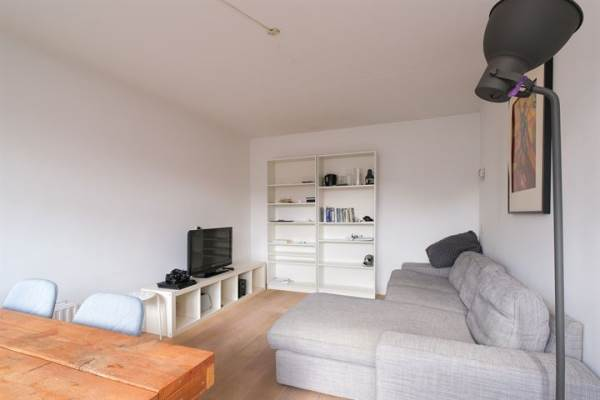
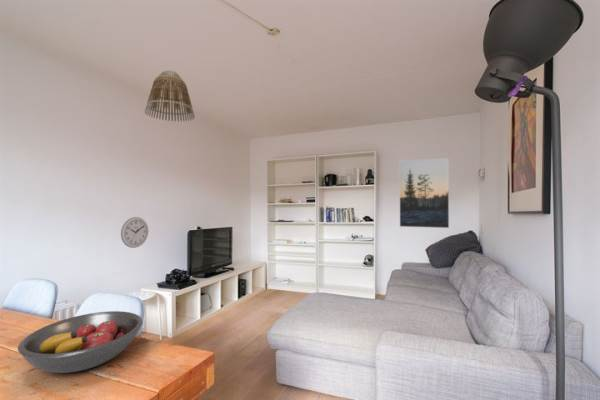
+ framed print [399,157,450,229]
+ lamp shade [144,69,196,123]
+ wall clock [120,216,149,249]
+ fruit bowl [17,310,144,374]
